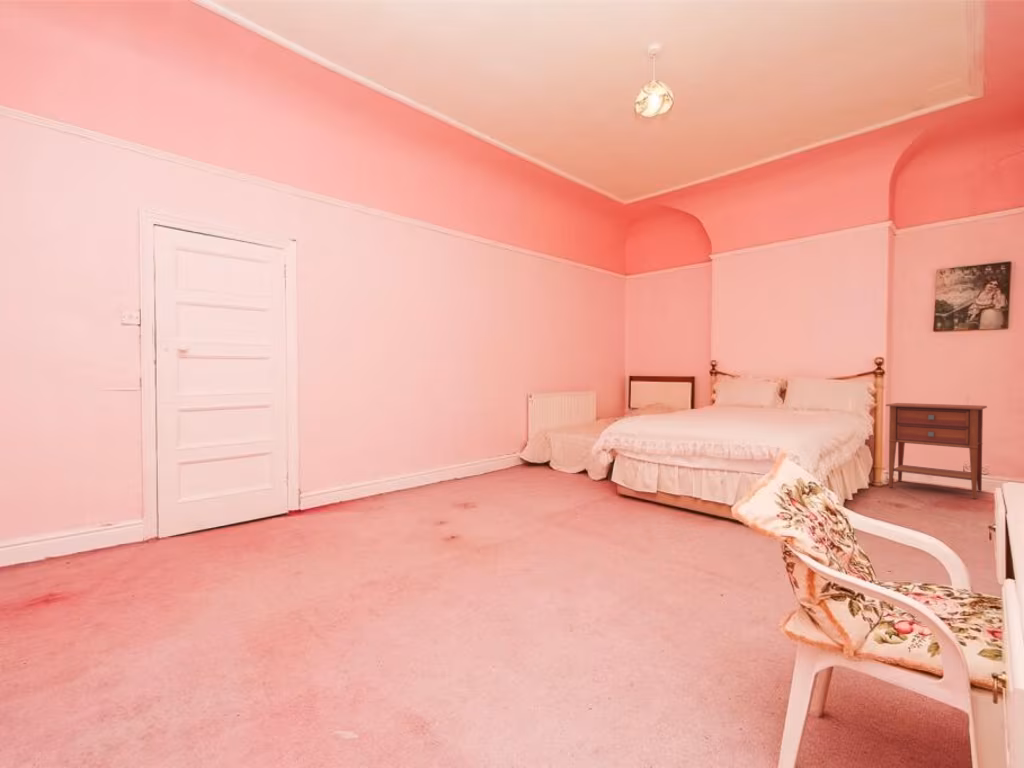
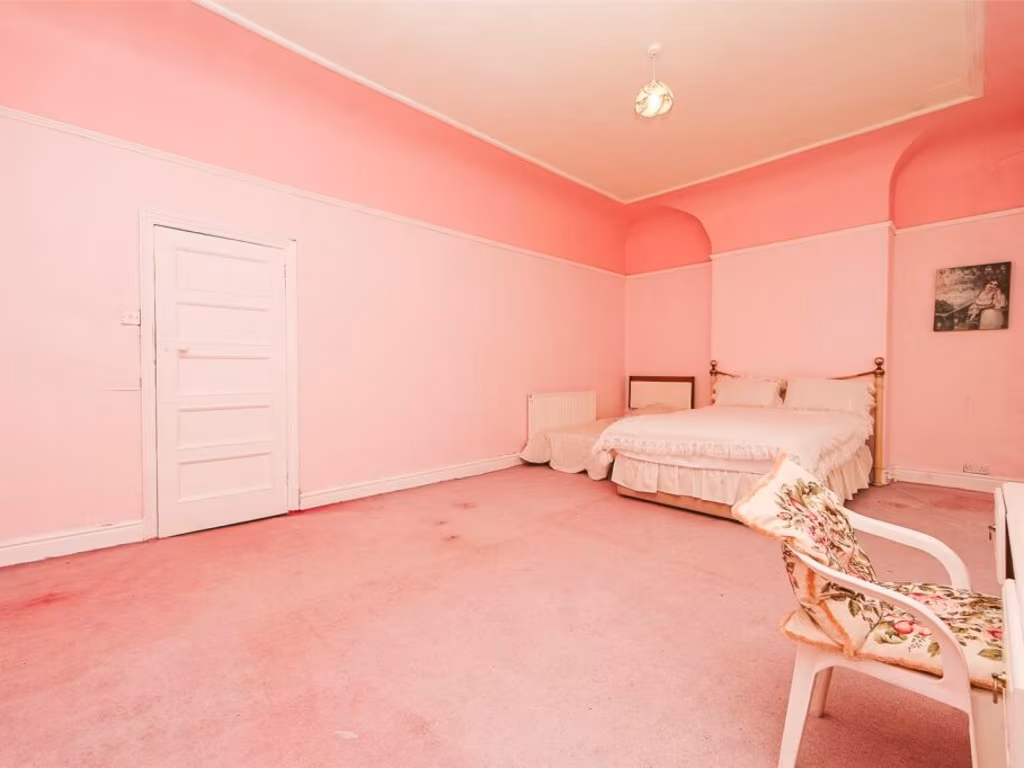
- nightstand [885,402,988,500]
